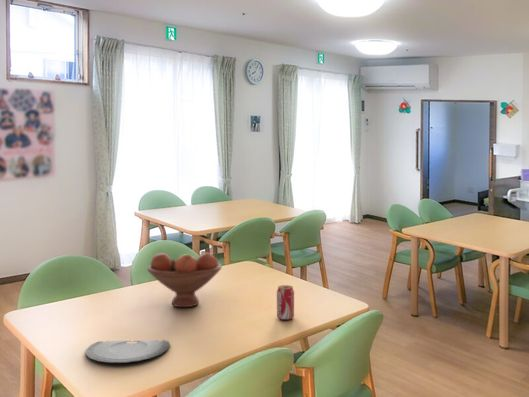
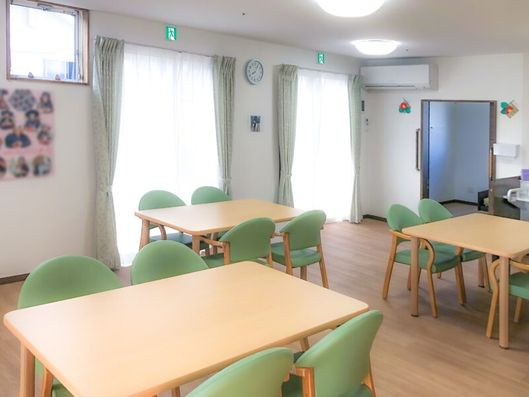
- plate [85,339,171,364]
- fruit bowl [147,252,223,308]
- beverage can [276,284,295,321]
